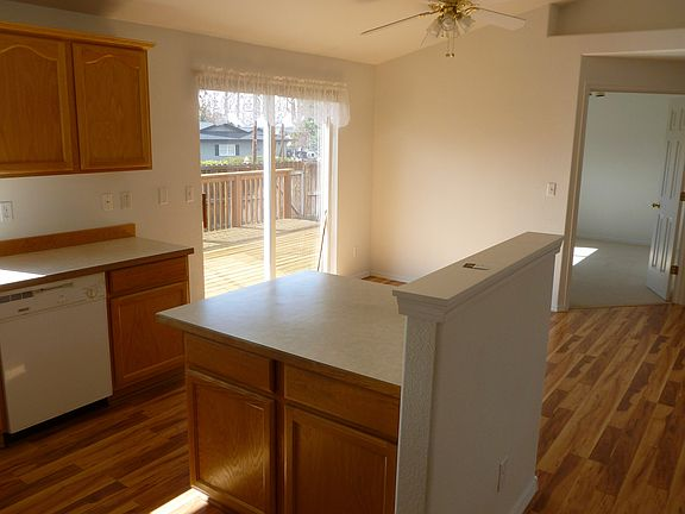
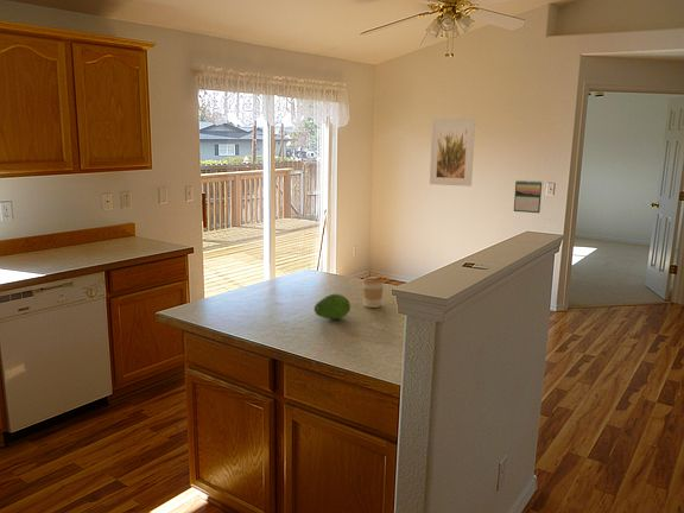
+ coffee cup [361,274,385,309]
+ fruit [314,293,352,321]
+ calendar [513,179,543,214]
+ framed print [429,118,476,188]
